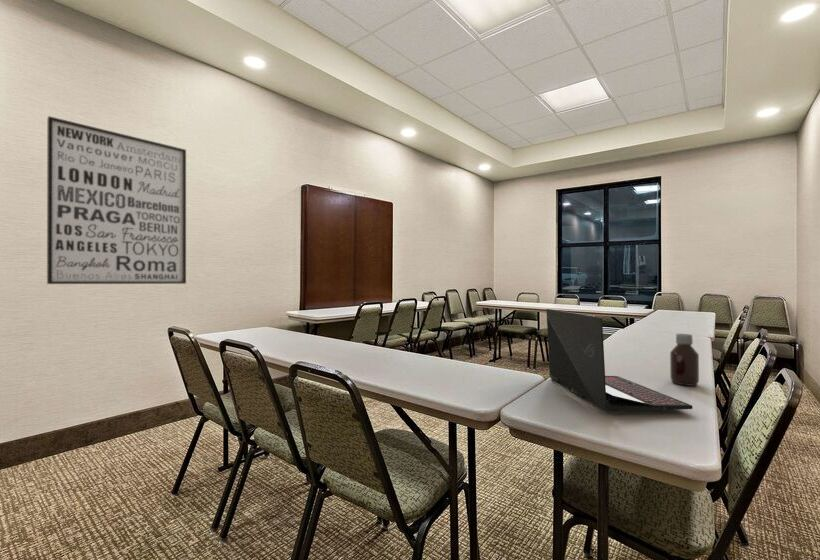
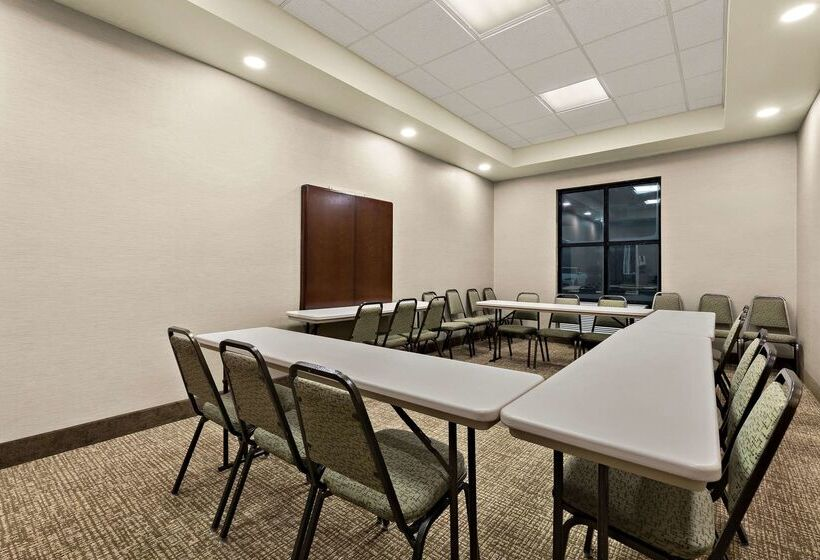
- laptop [545,308,694,412]
- bottle [669,333,700,387]
- wall art [46,115,187,285]
